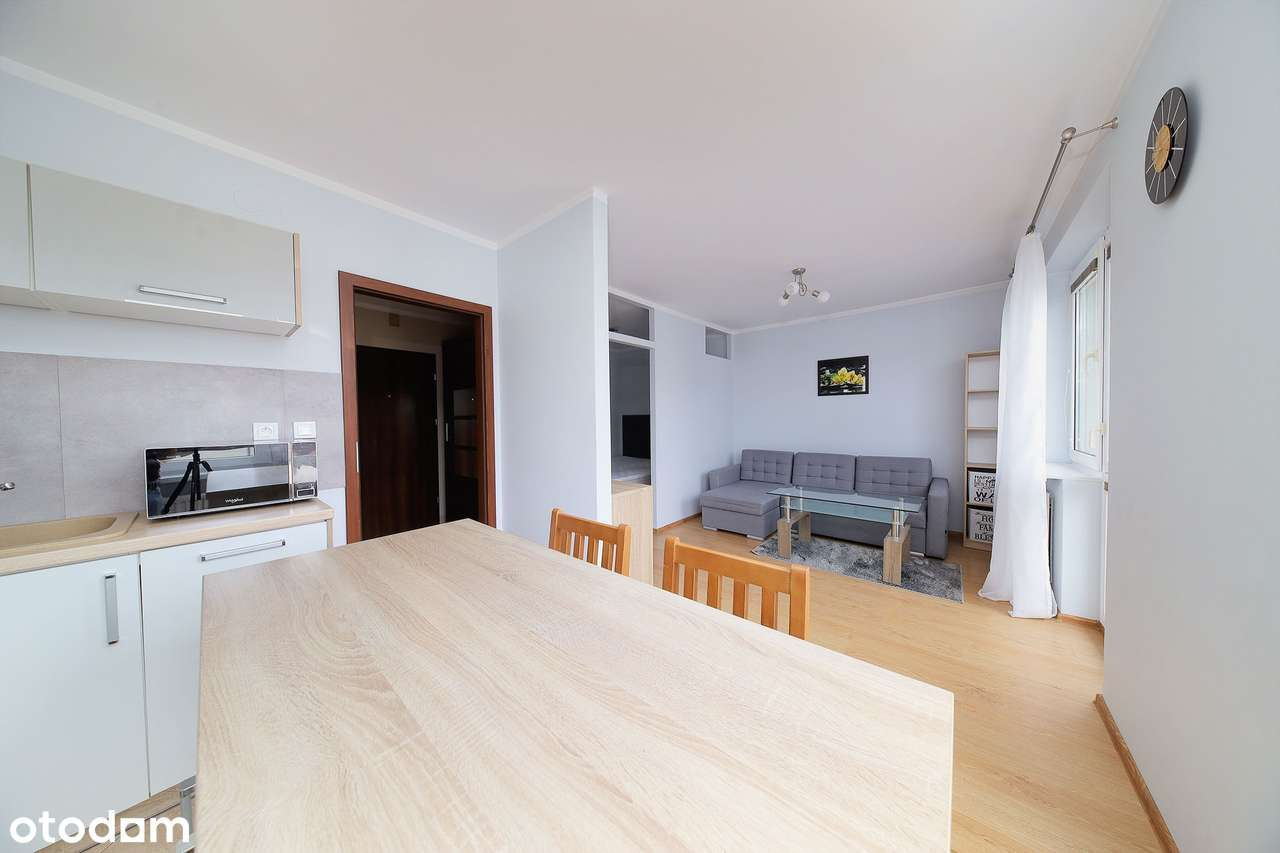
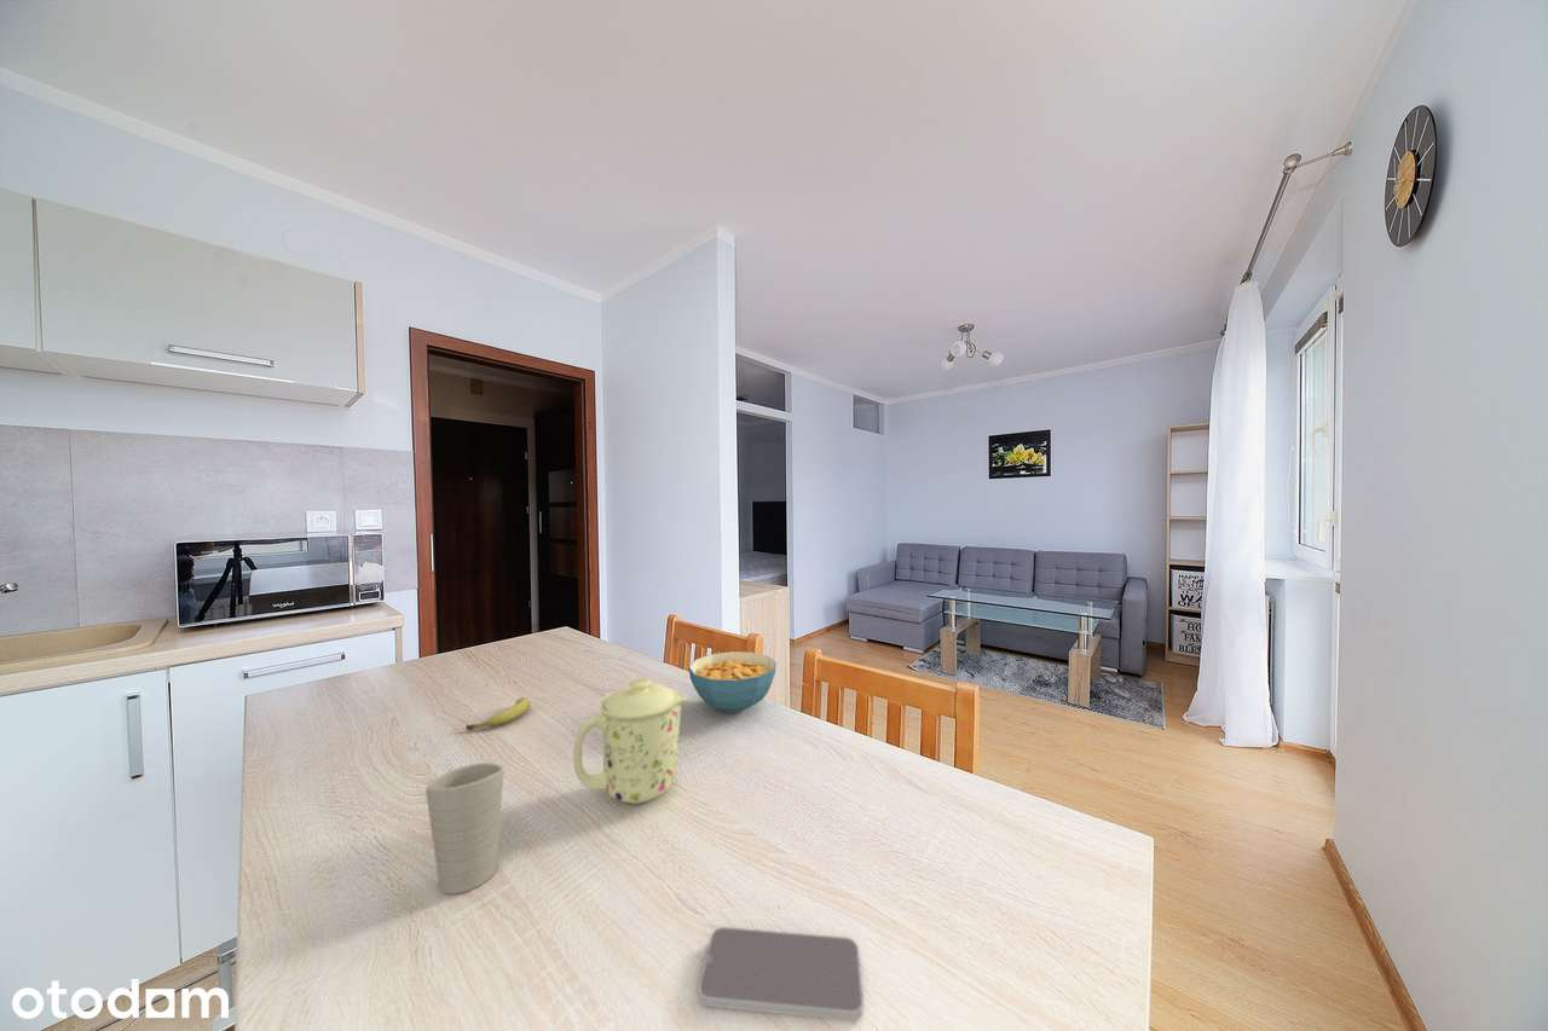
+ mug [572,677,689,805]
+ cup [424,761,506,896]
+ smartphone [698,926,865,1021]
+ cereal bowl [687,650,778,714]
+ fruit [466,696,531,731]
